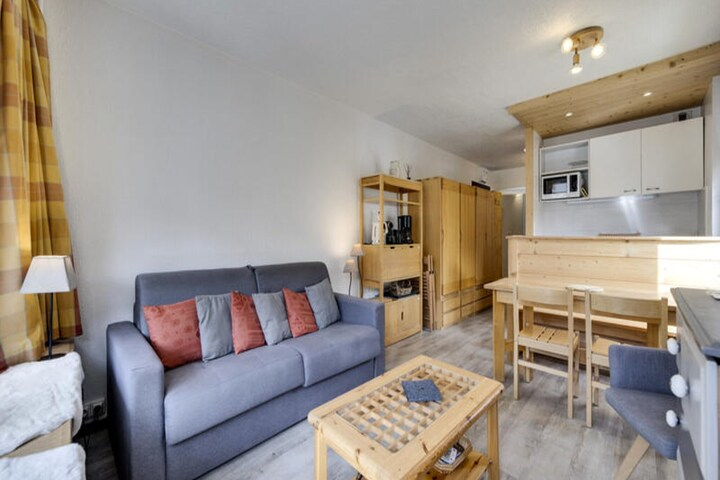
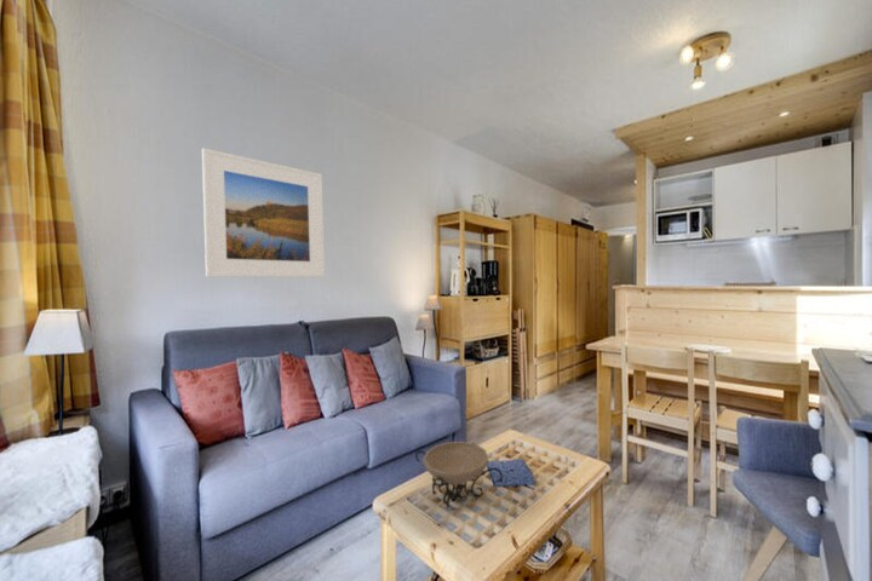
+ decorative bowl [414,441,504,508]
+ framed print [201,146,326,278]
